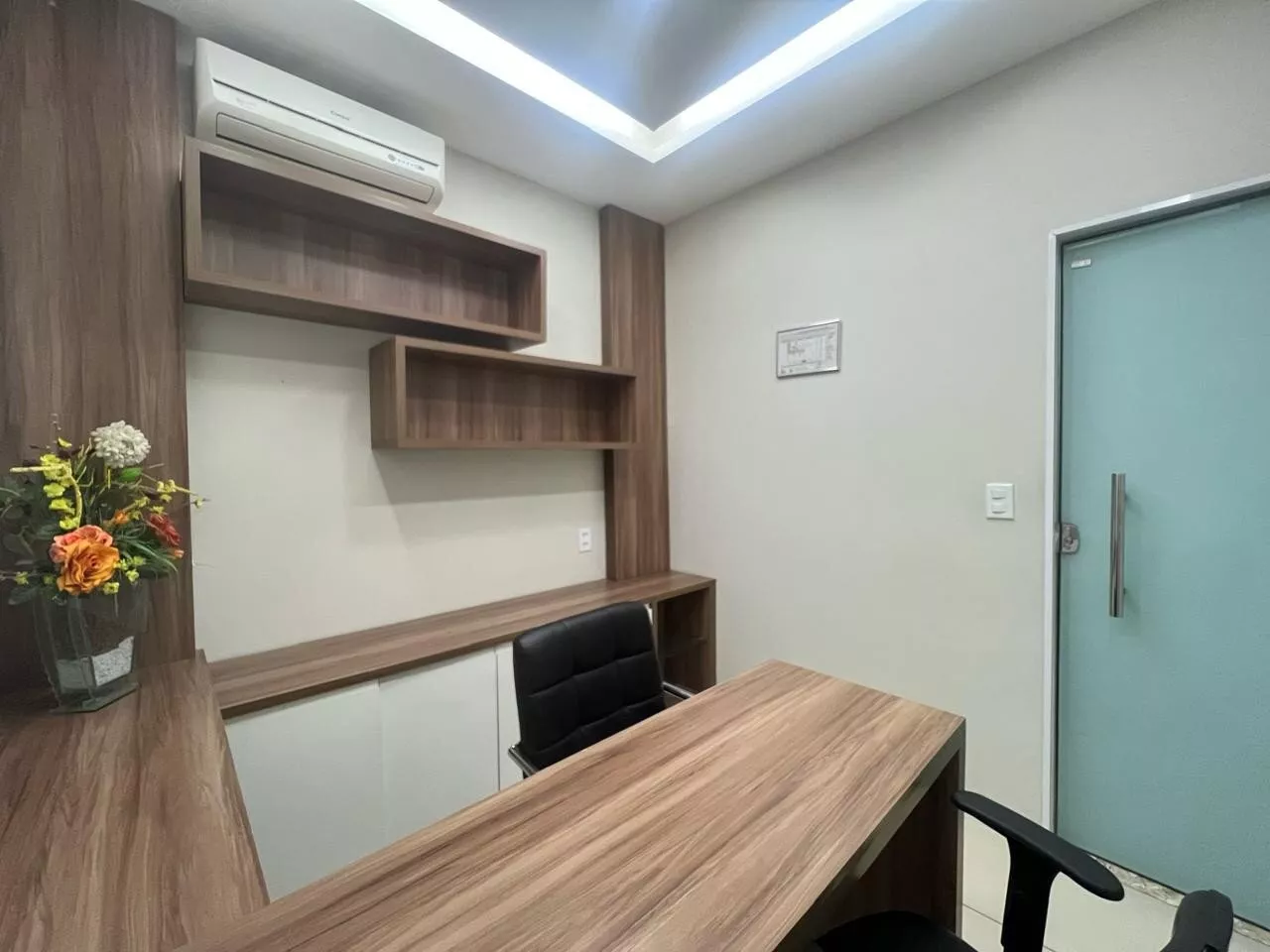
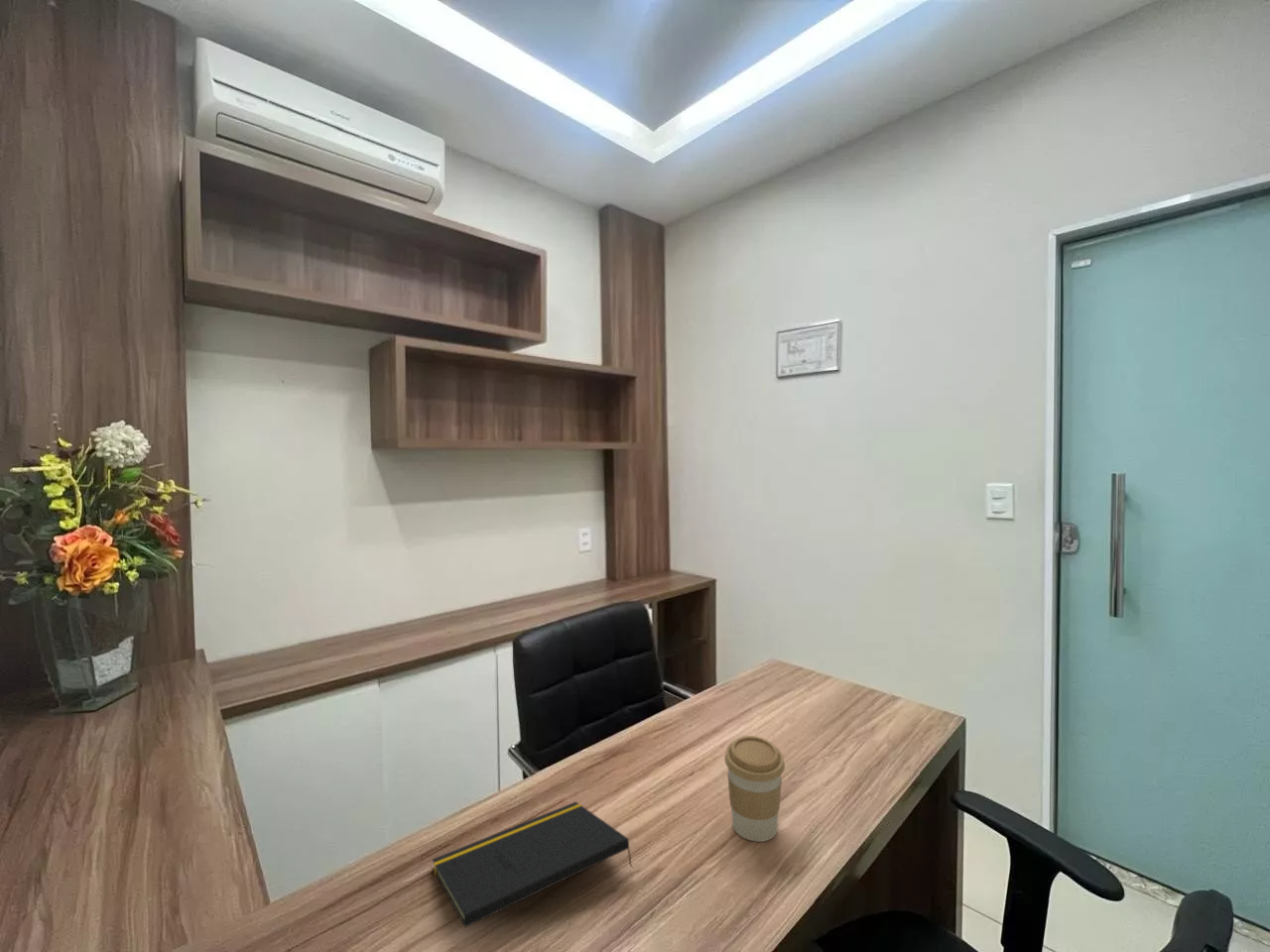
+ coffee cup [723,735,786,843]
+ notepad [432,800,633,928]
